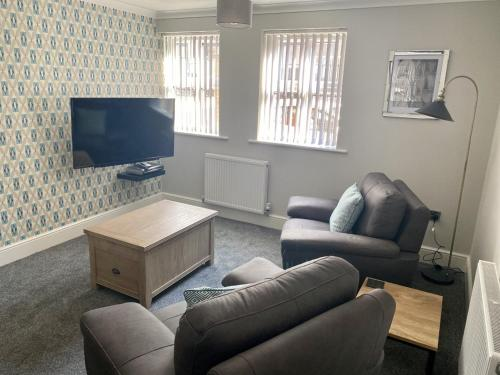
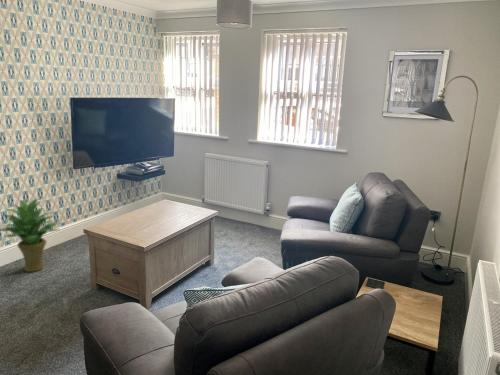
+ potted plant [0,198,61,273]
